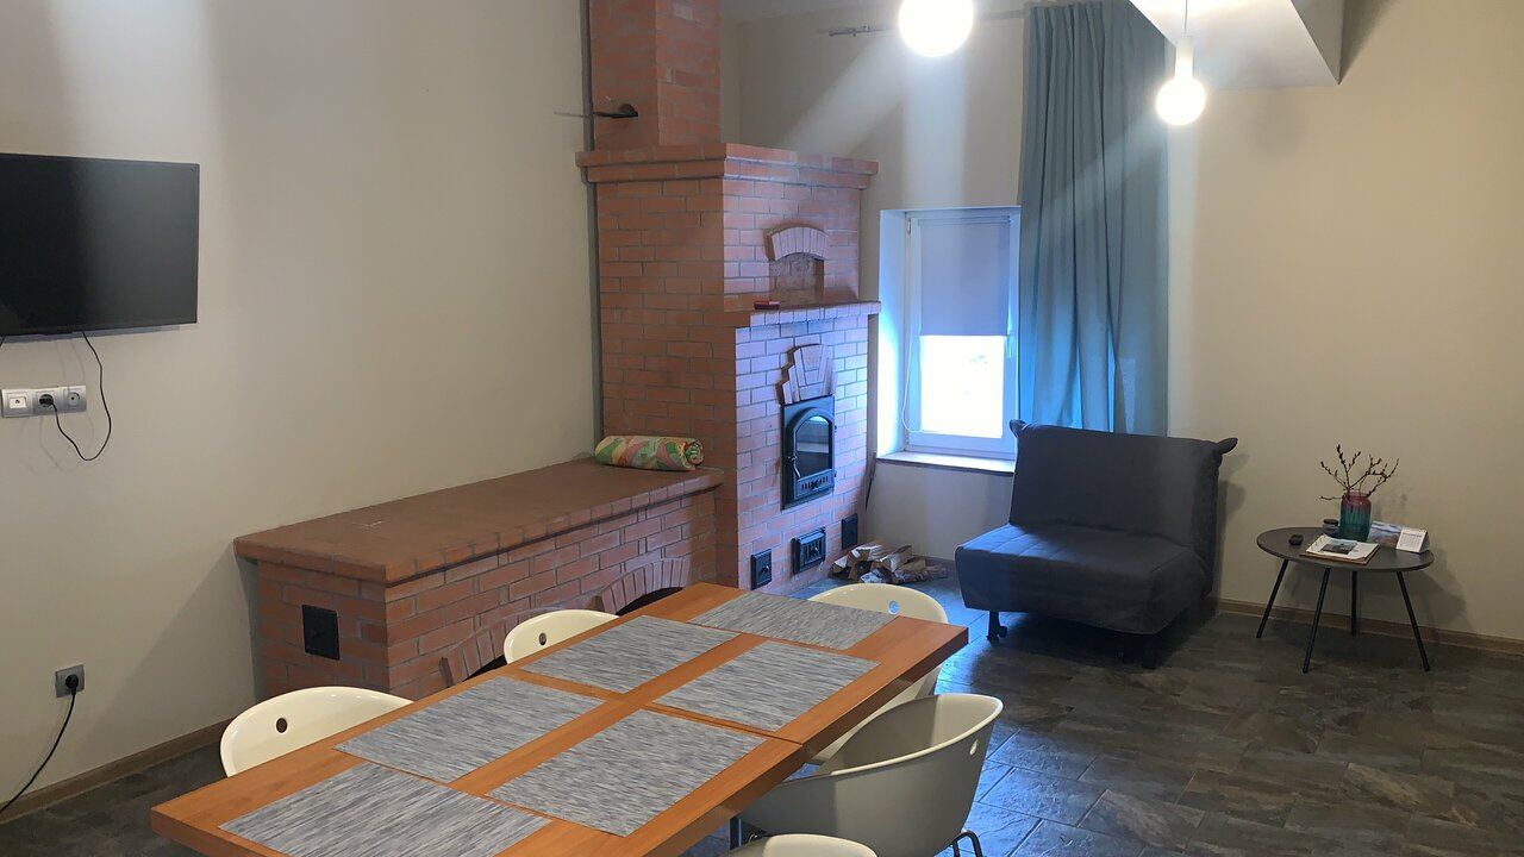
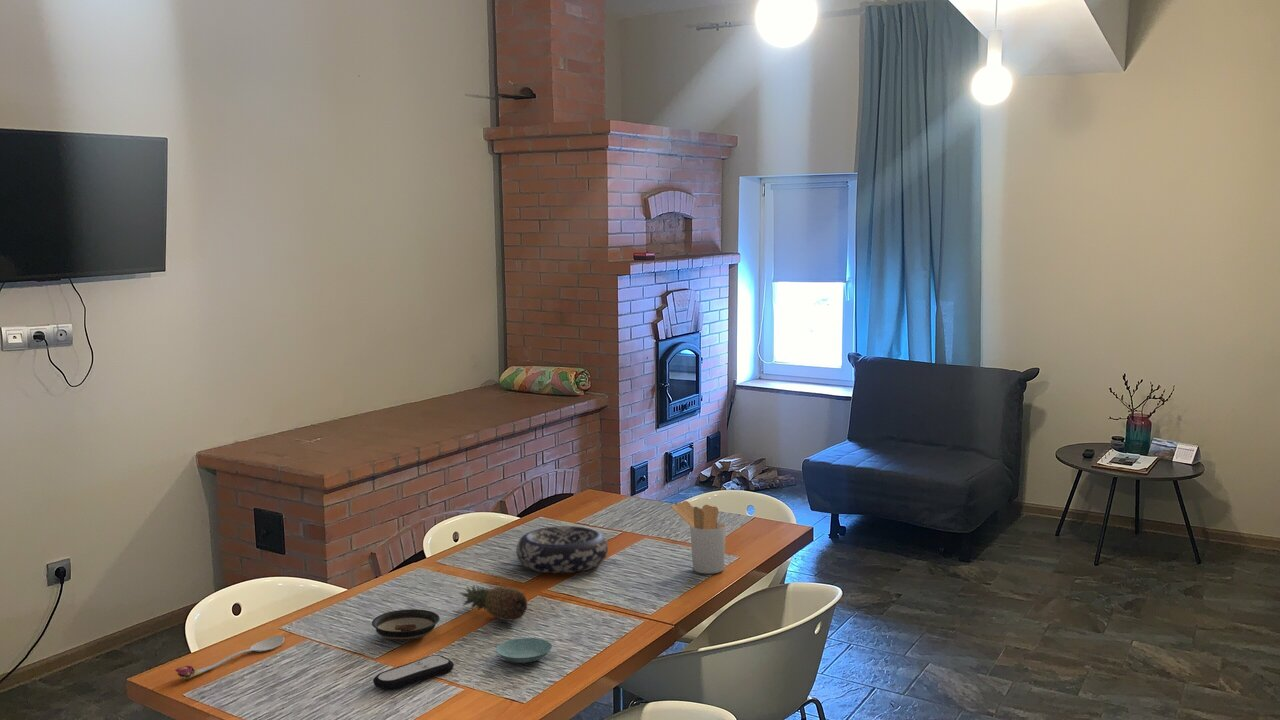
+ fruit [459,584,529,622]
+ remote control [372,654,455,691]
+ saucer [495,637,553,664]
+ spoon [174,635,285,680]
+ decorative bowl [515,525,609,574]
+ saucer [371,608,441,642]
+ utensil holder [670,500,727,575]
